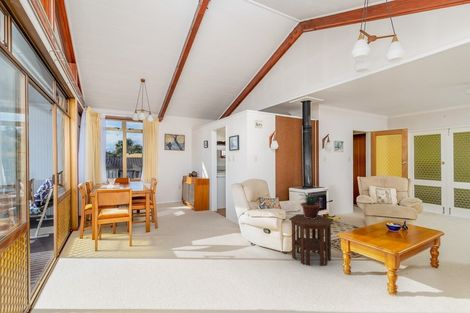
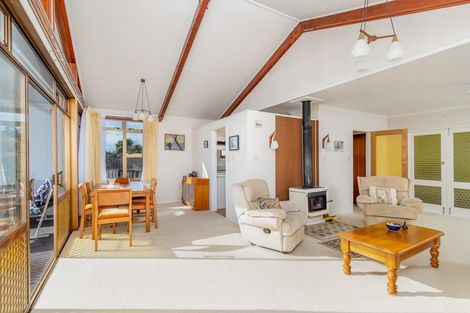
- potted plant [299,192,323,219]
- side table [288,213,334,267]
